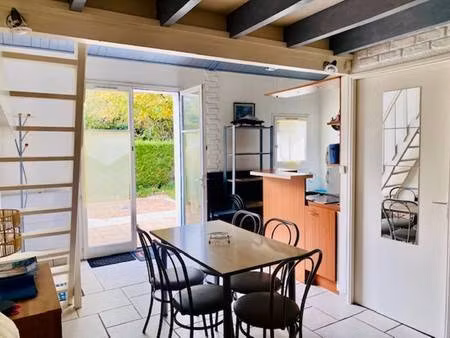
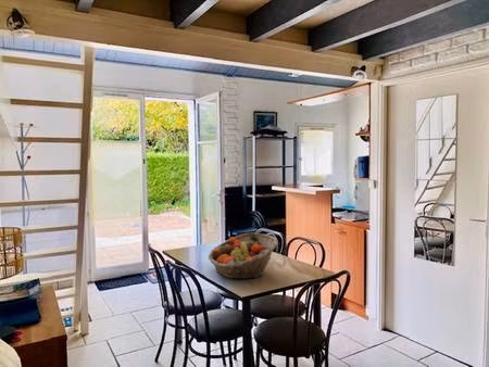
+ fruit basket [208,231,278,280]
